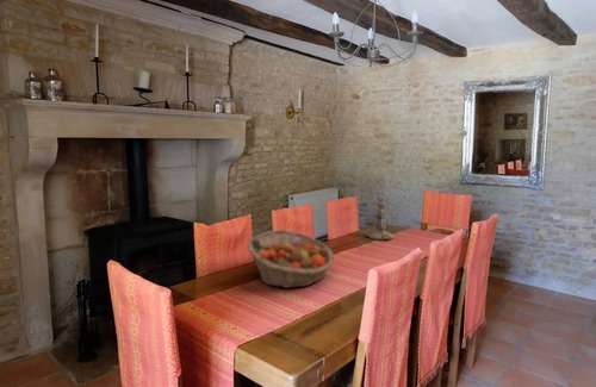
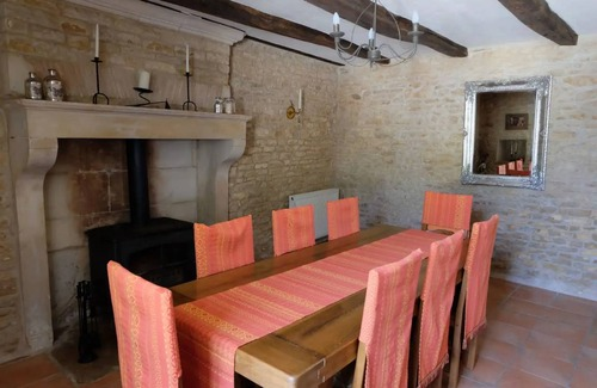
- candlestick [365,195,395,241]
- fruit basket [246,229,335,289]
